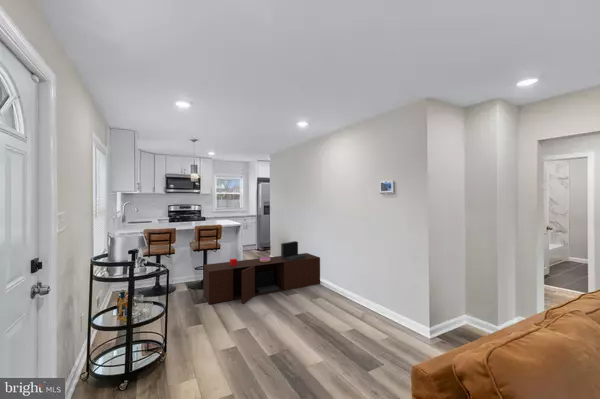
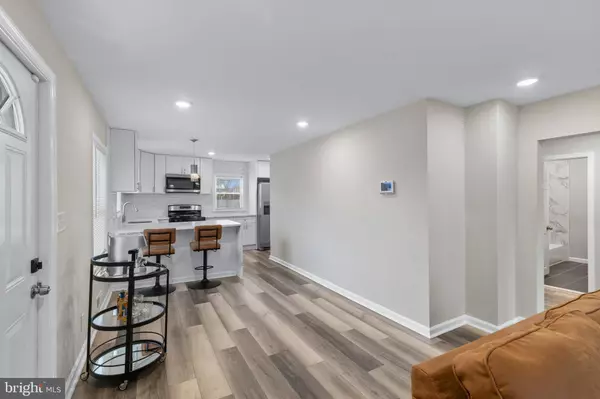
- cabinet [202,240,321,305]
